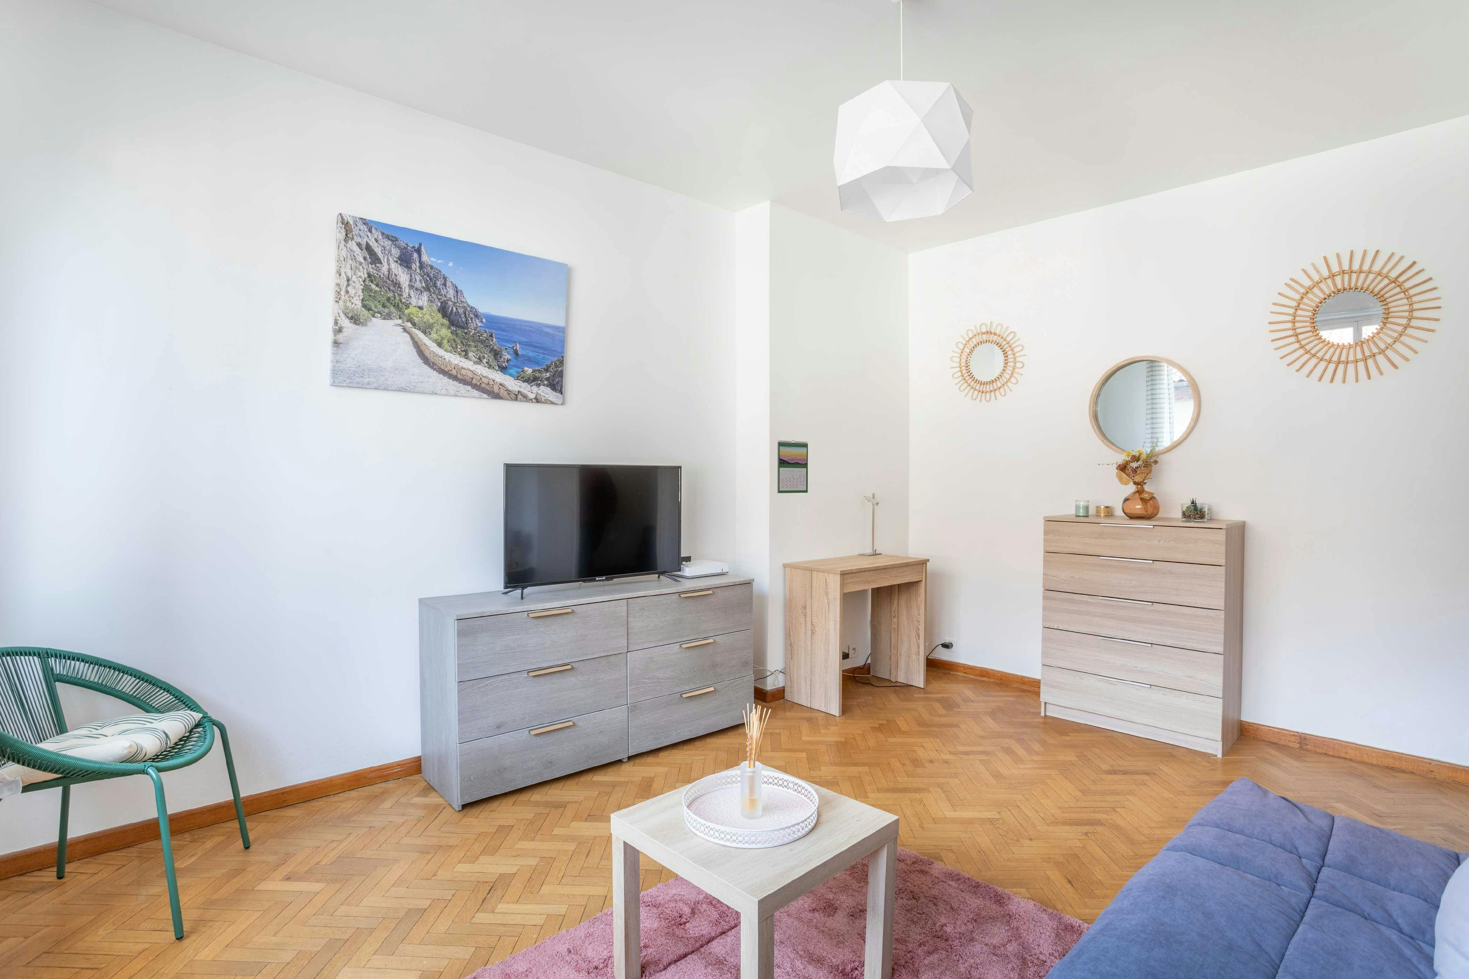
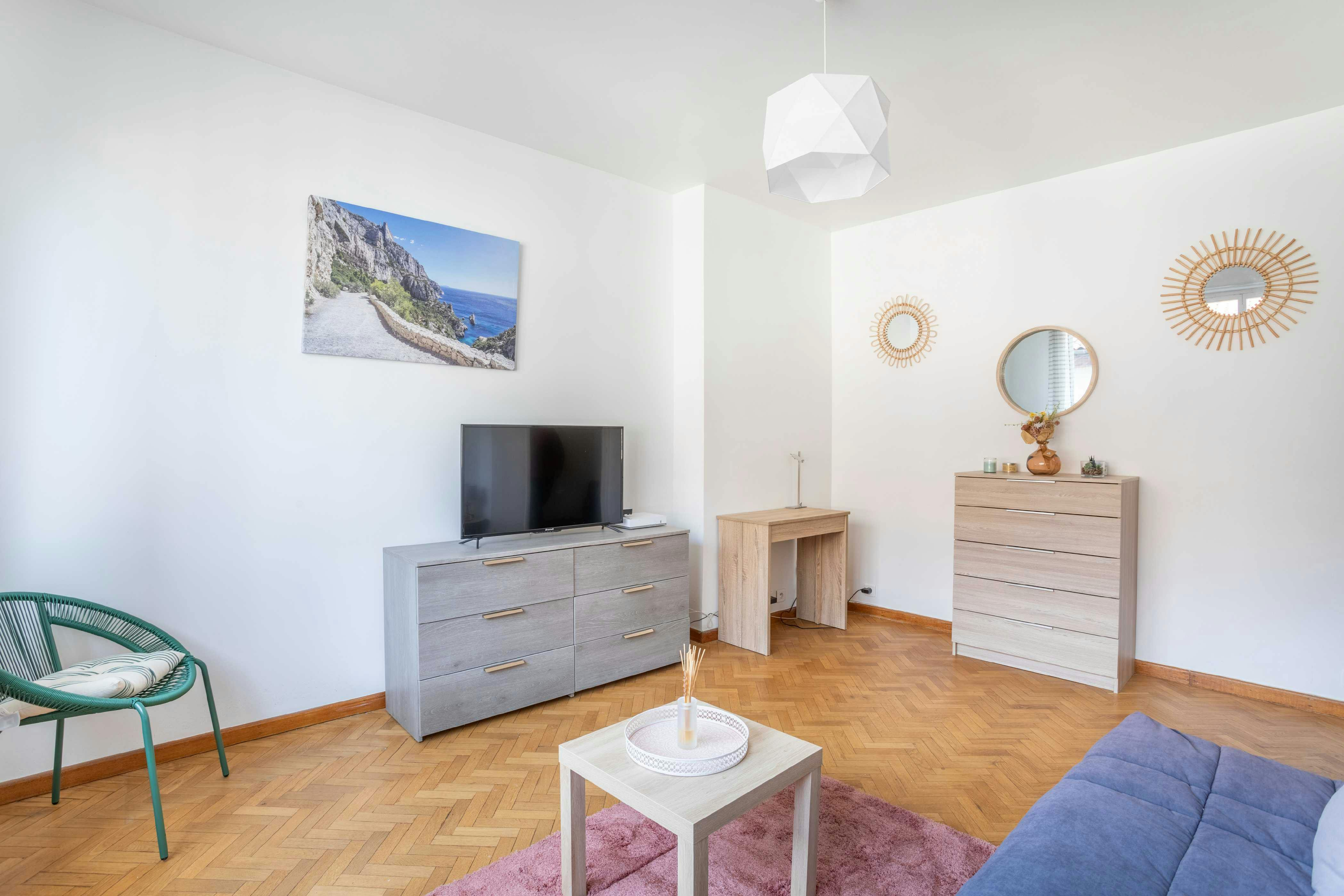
- calendar [777,440,809,494]
